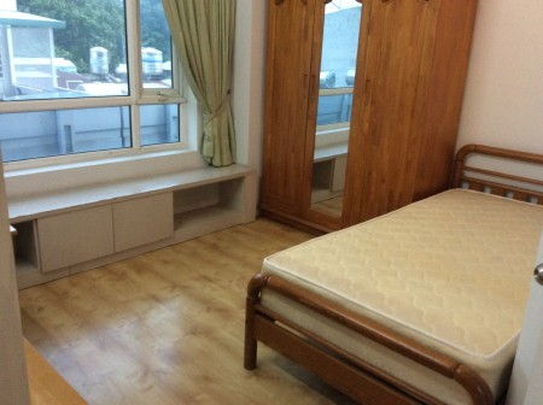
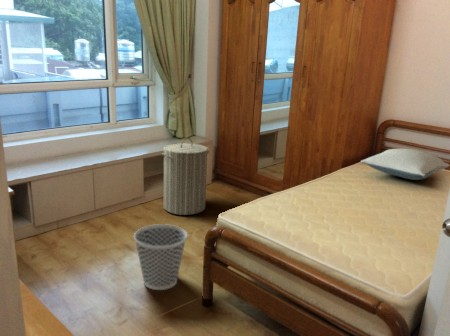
+ laundry hamper [160,137,210,216]
+ pillow [360,148,450,181]
+ wastebasket [133,223,188,291]
